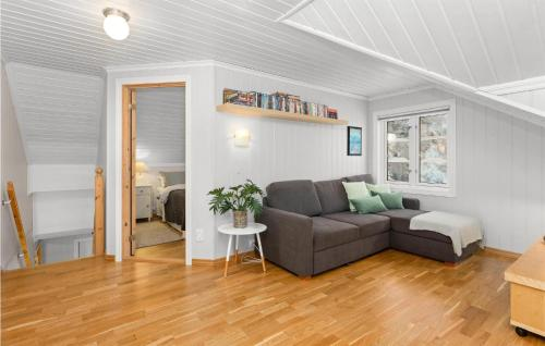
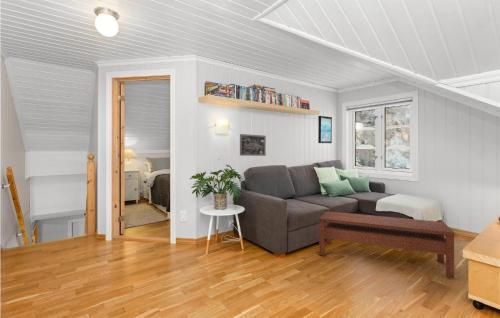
+ coffee table [318,210,456,279]
+ wall art [239,133,267,157]
